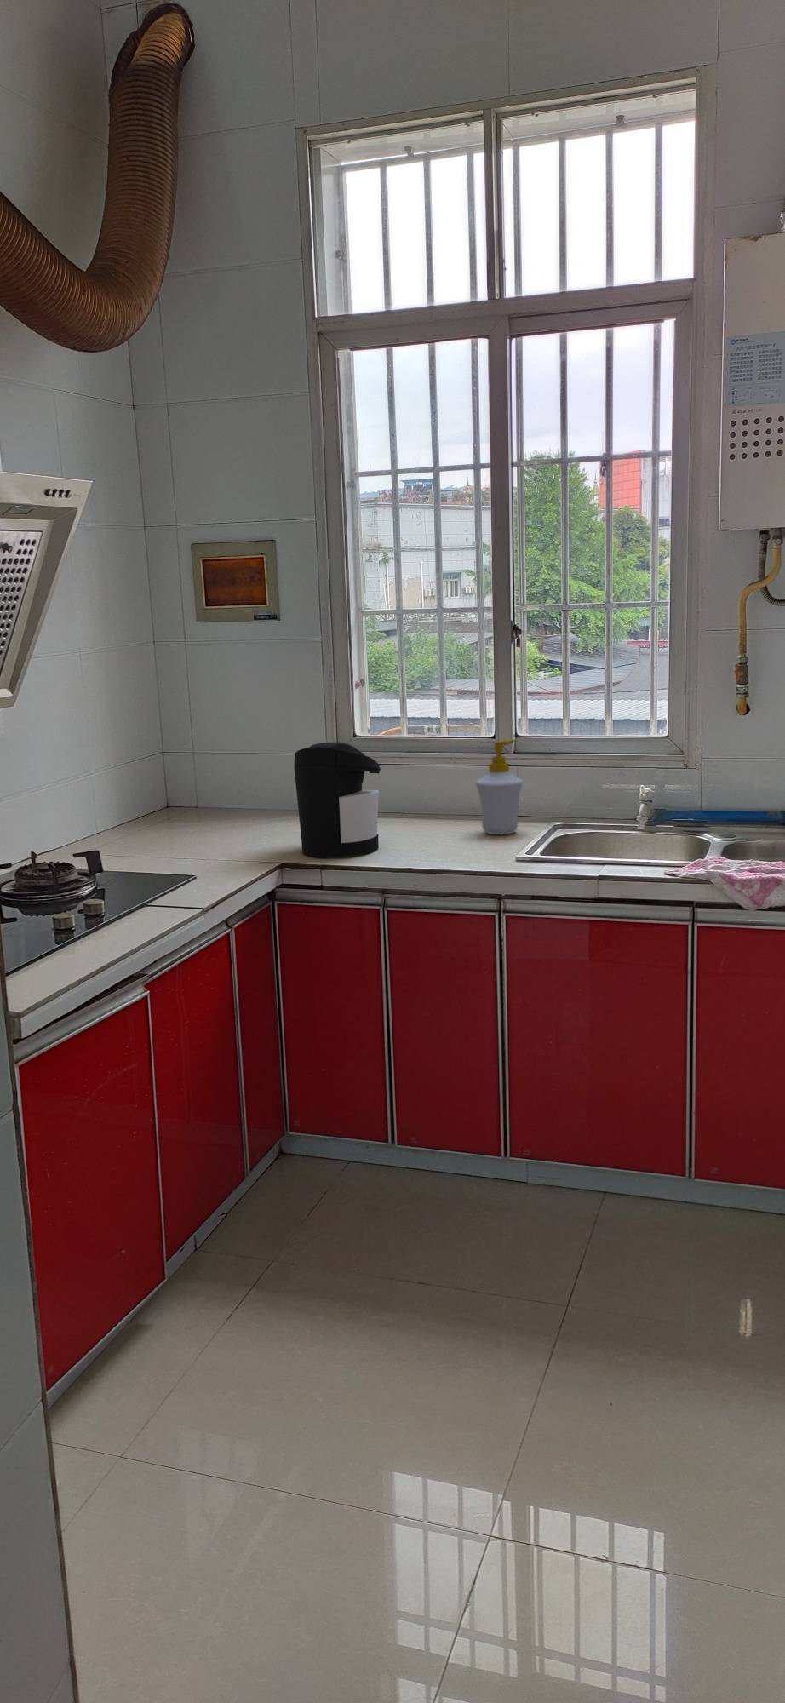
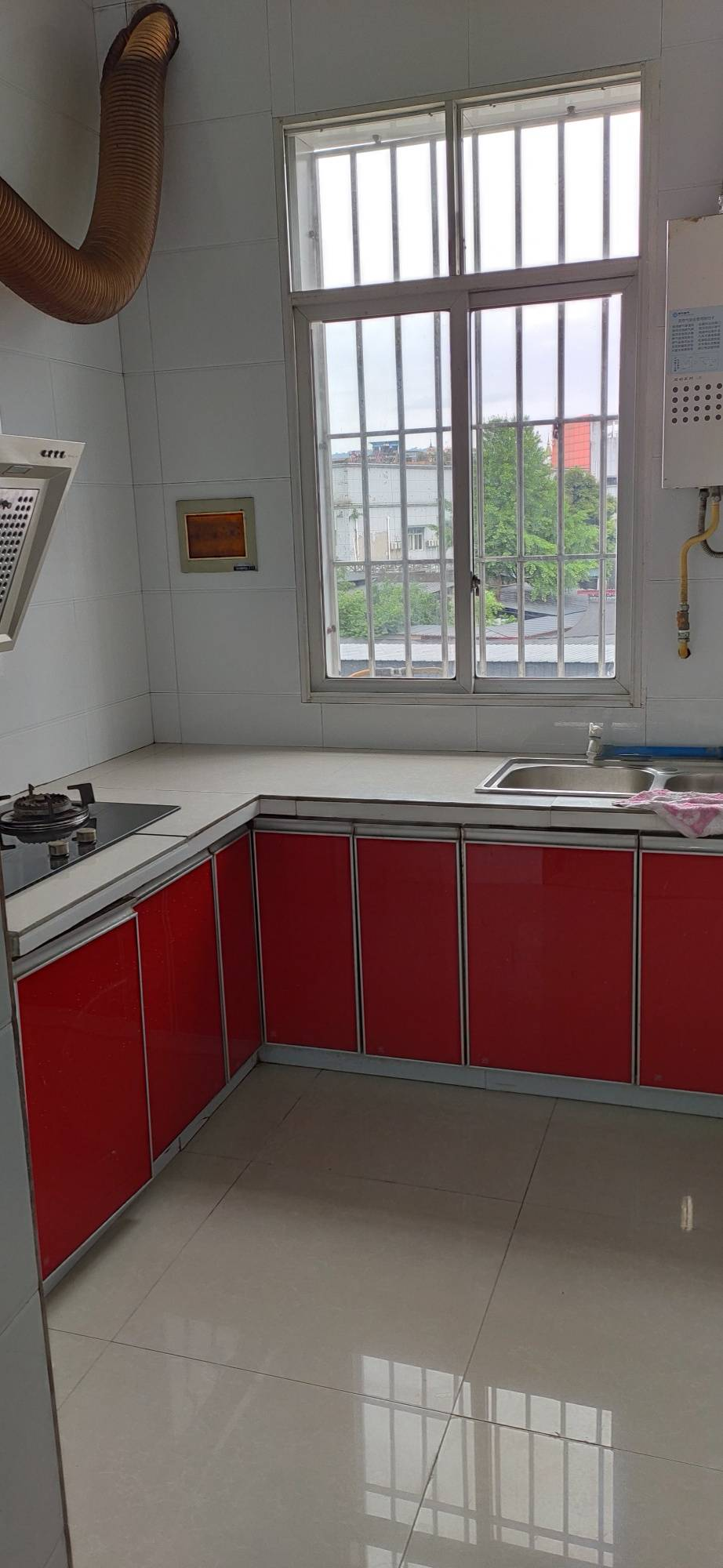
- soap bottle [474,739,524,835]
- coffee maker [293,742,381,858]
